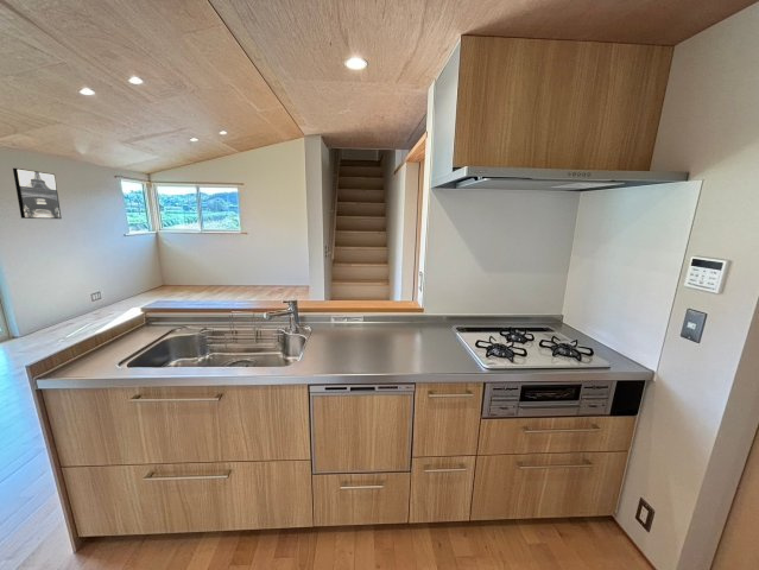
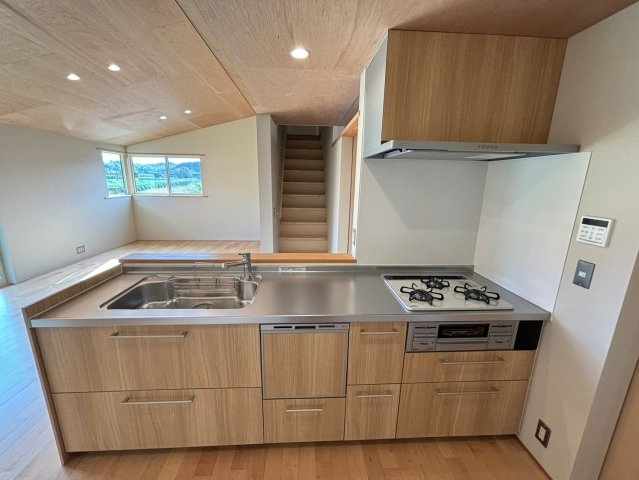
- wall art [12,167,63,220]
